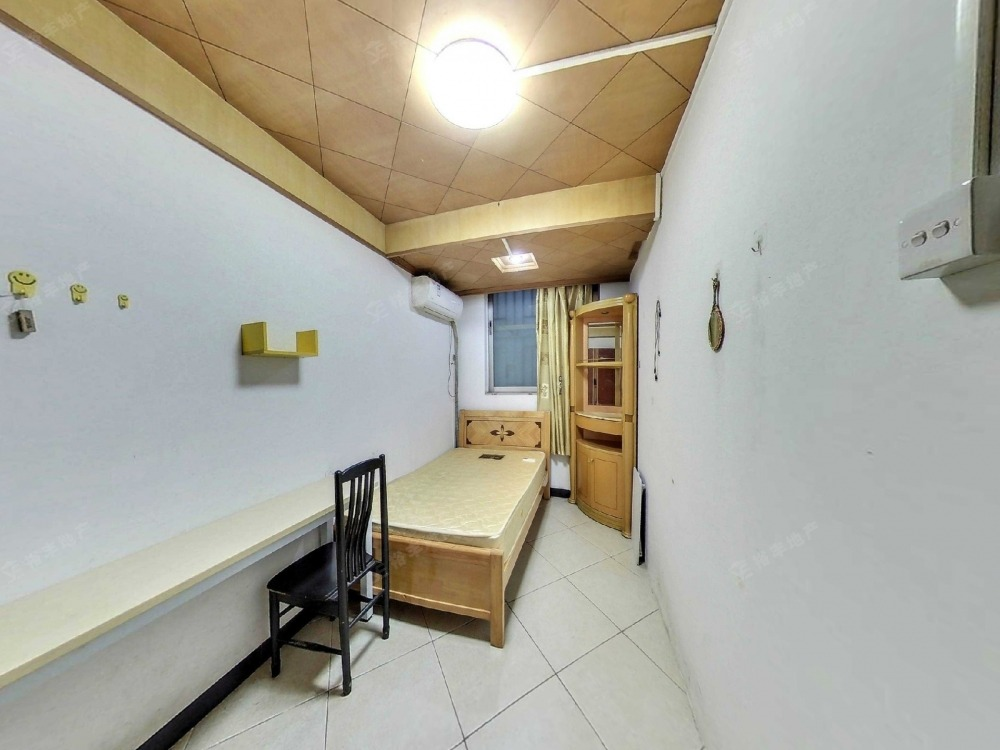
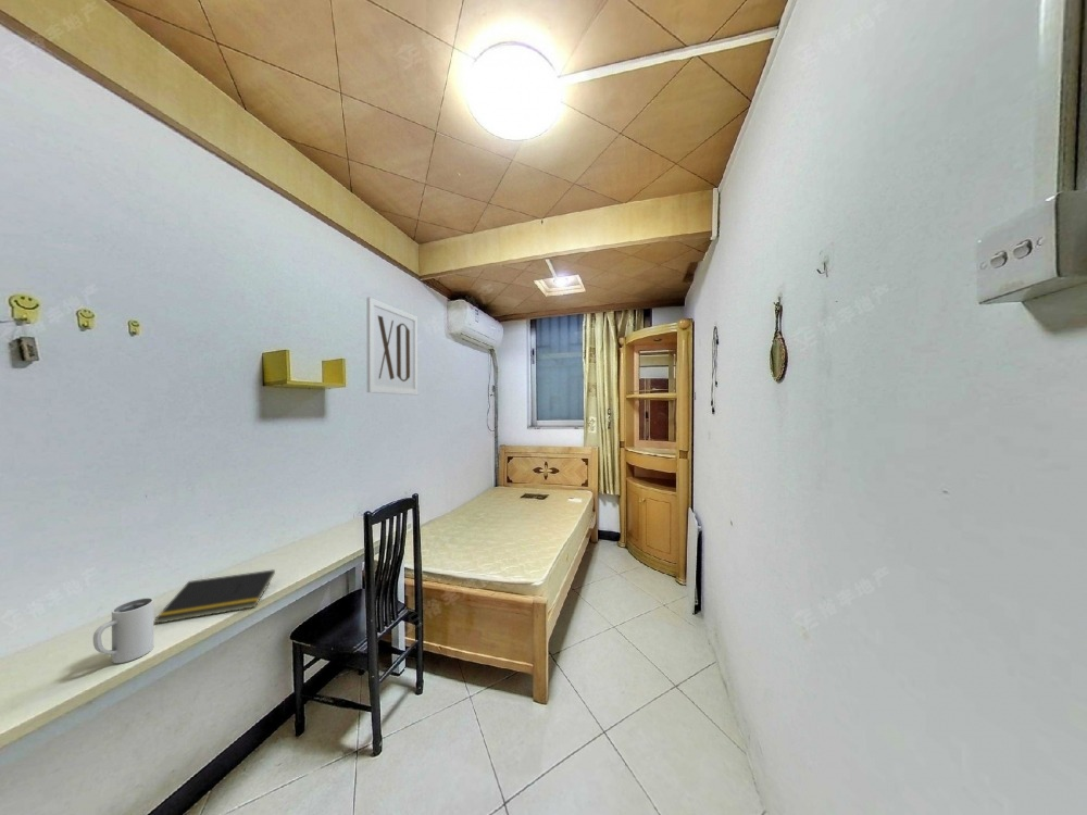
+ notepad [153,568,276,625]
+ wall art [366,297,418,396]
+ mug [92,597,154,664]
